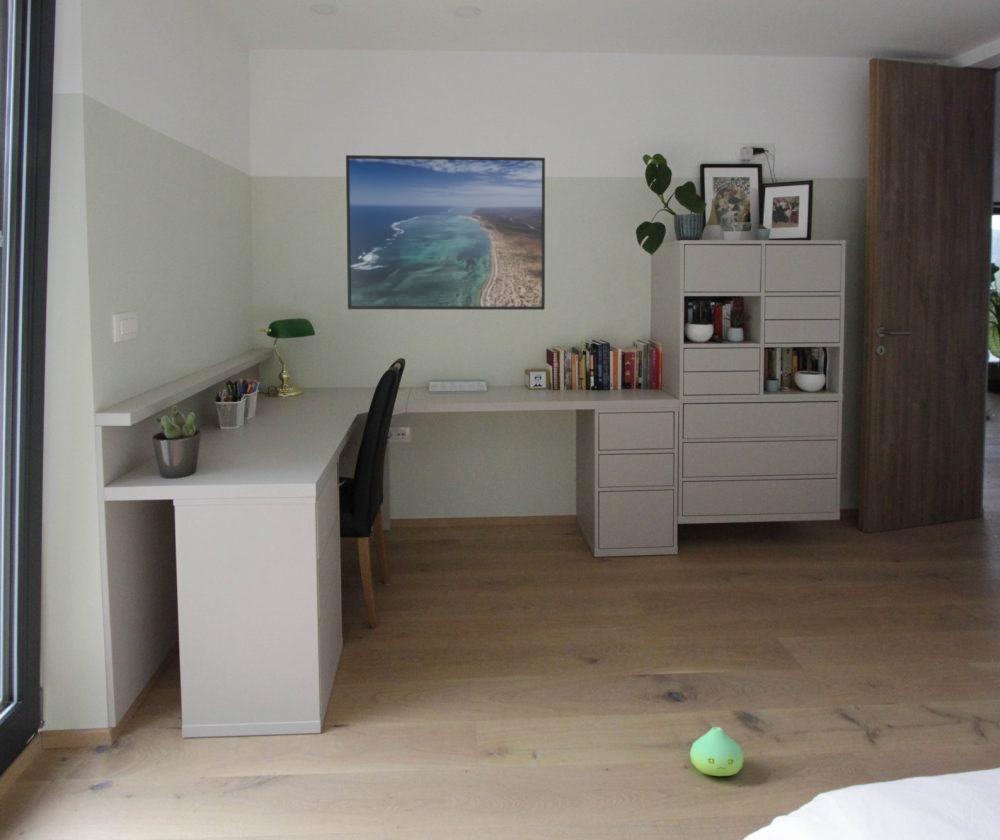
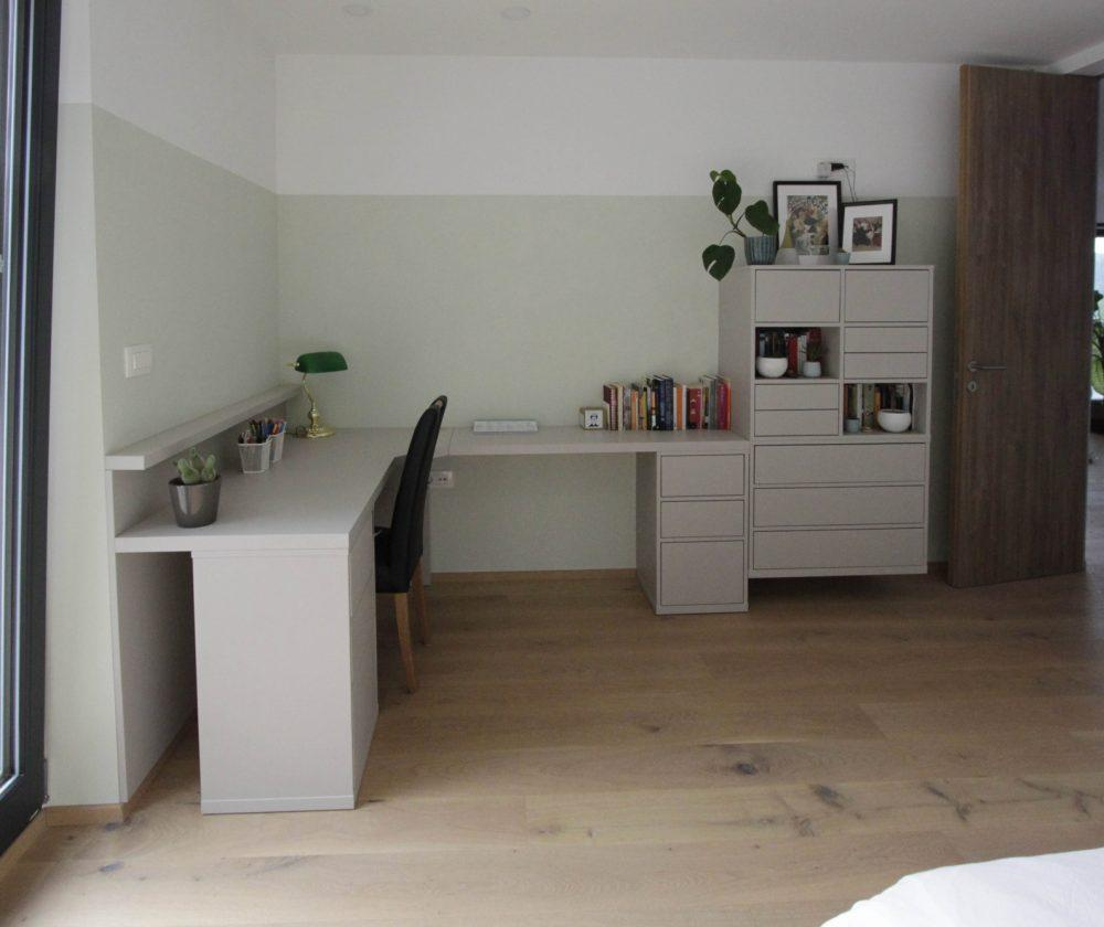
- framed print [345,154,546,311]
- plush toy [689,726,745,777]
